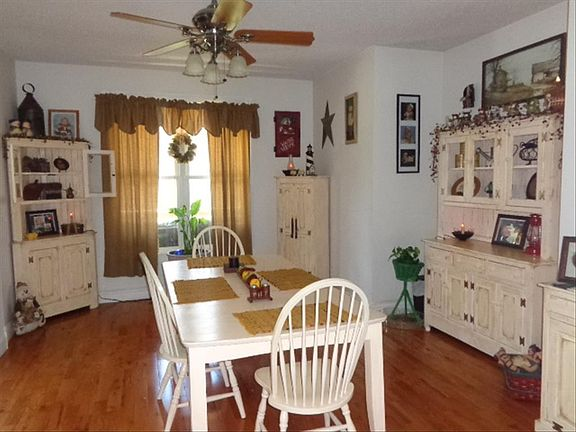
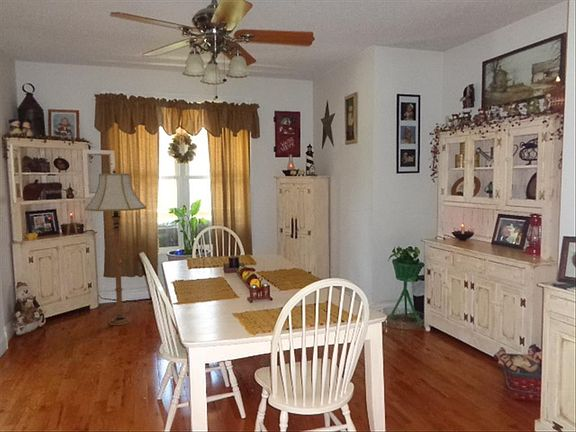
+ floor lamp [84,168,147,326]
